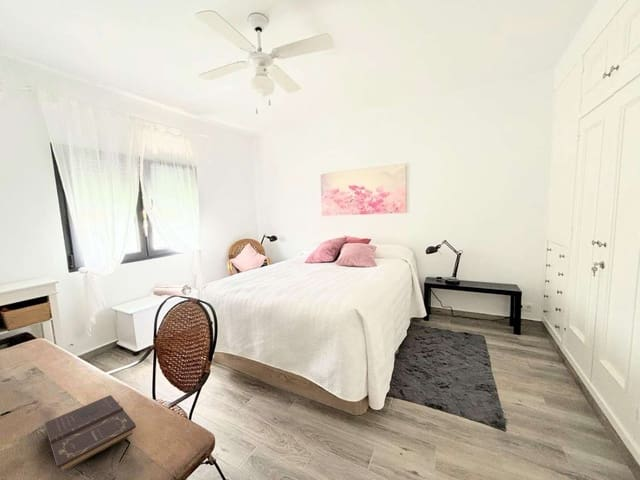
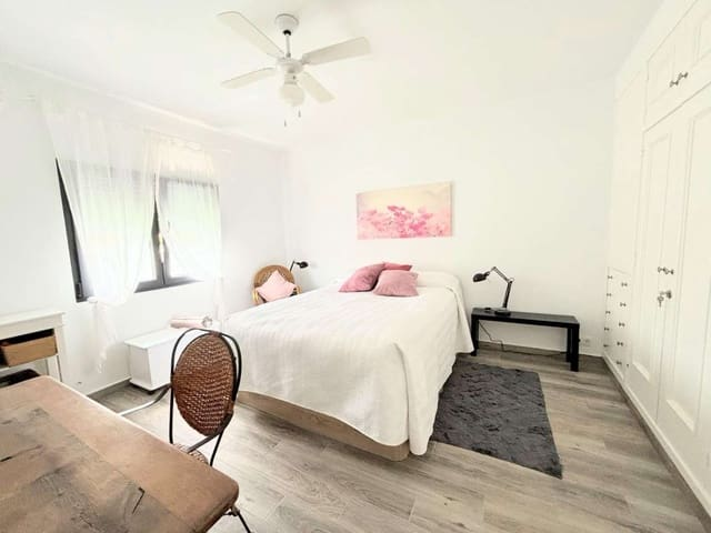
- book [44,394,137,472]
